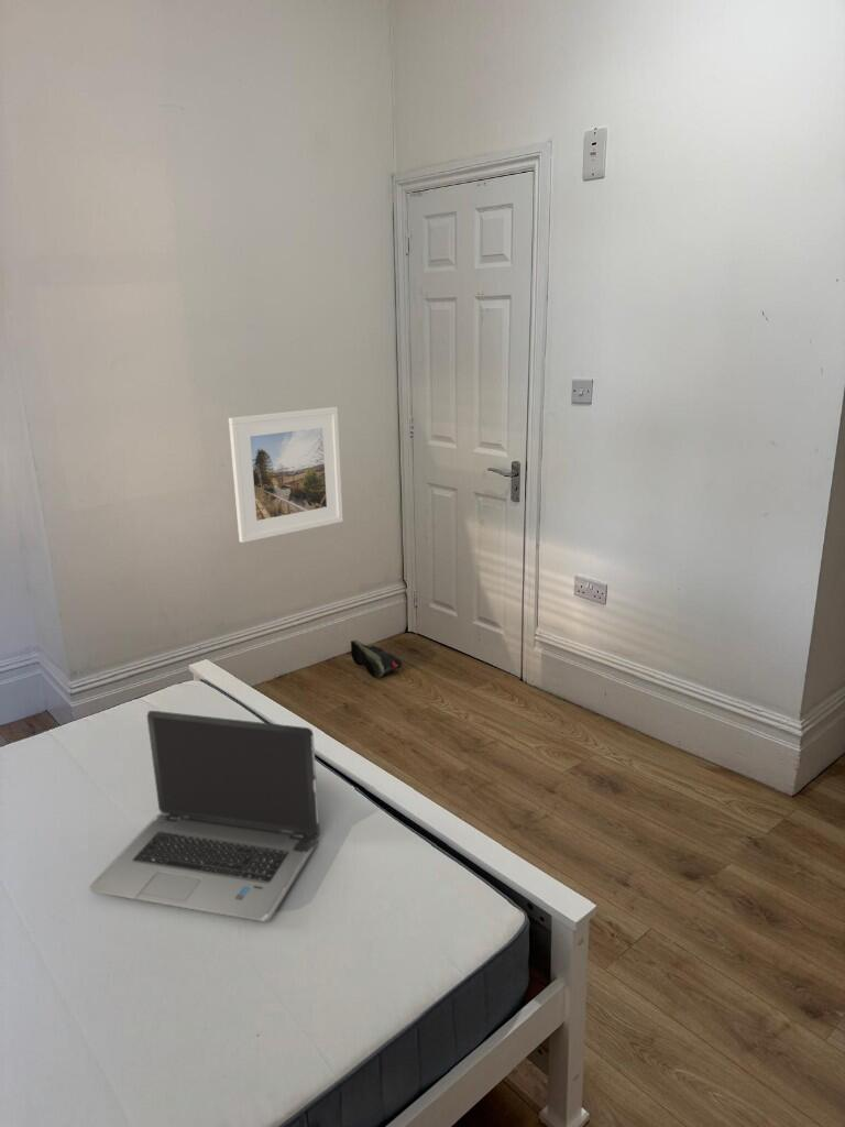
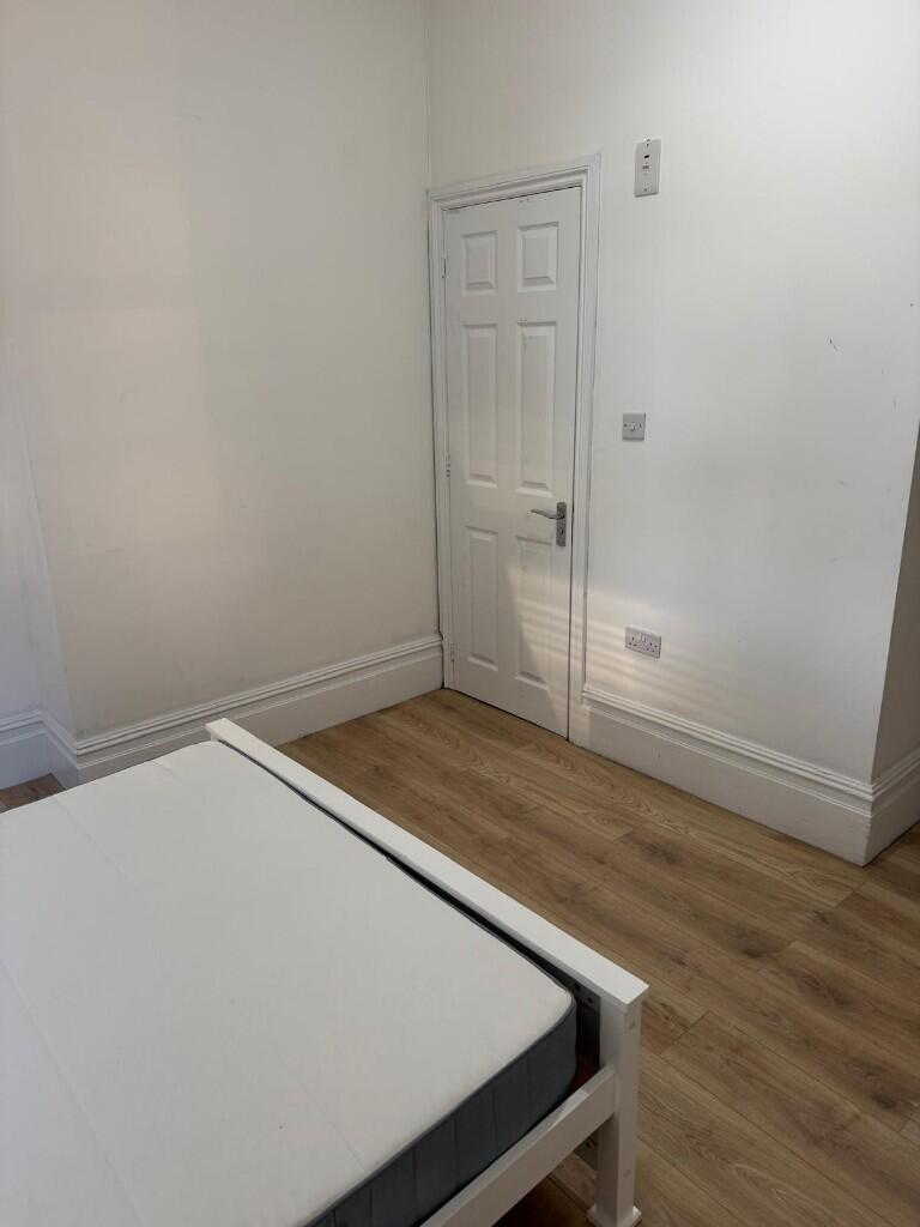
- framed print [228,406,344,544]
- shoe [350,639,403,679]
- laptop computer [88,710,321,922]
